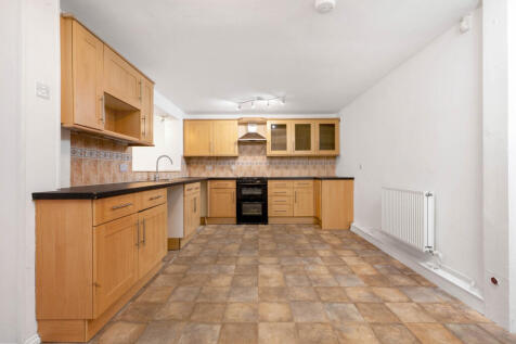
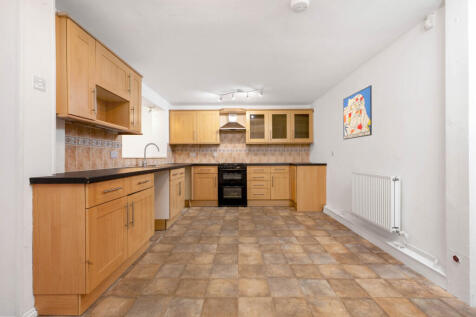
+ wall art [342,84,373,141]
